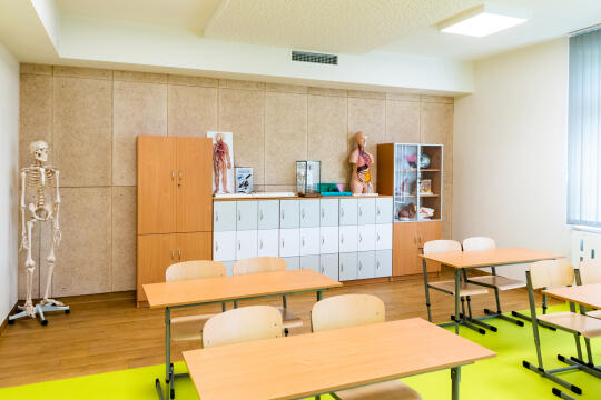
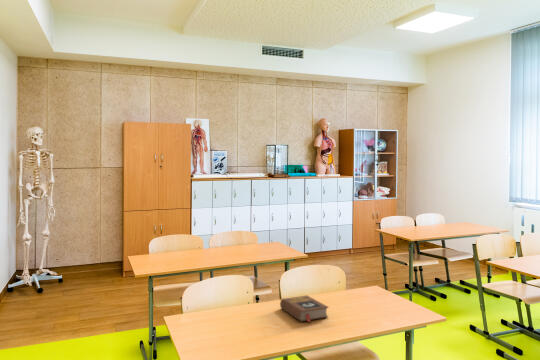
+ book [279,295,330,323]
